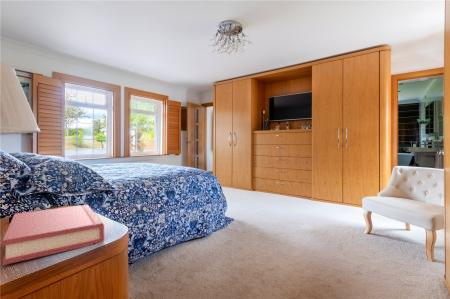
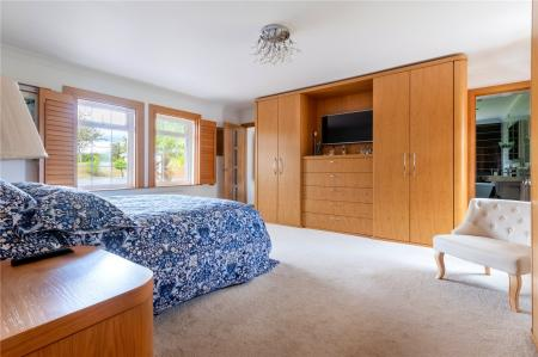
- hardback book [2,204,105,266]
